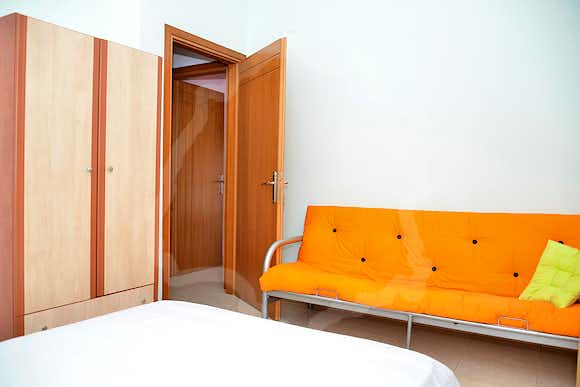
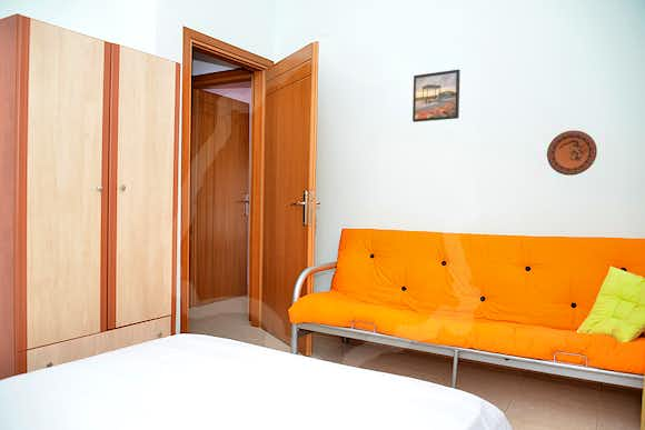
+ decorative plate [546,130,598,177]
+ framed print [411,69,462,123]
